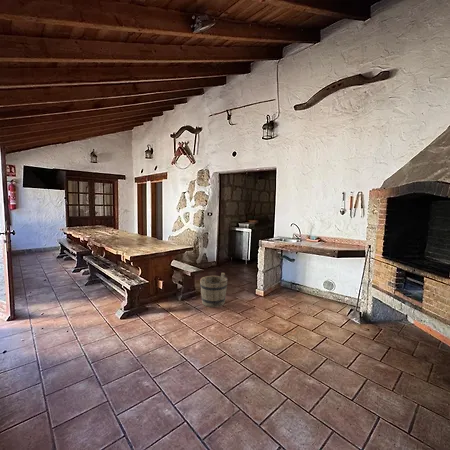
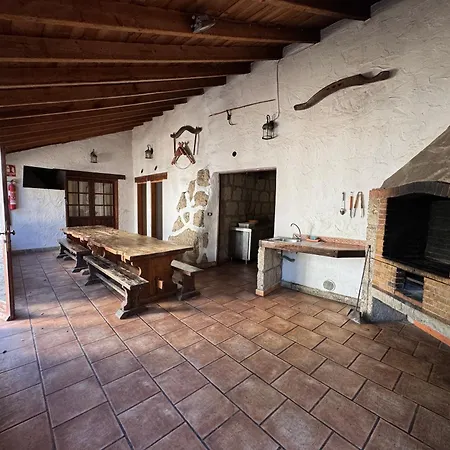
- bucket [199,272,229,308]
